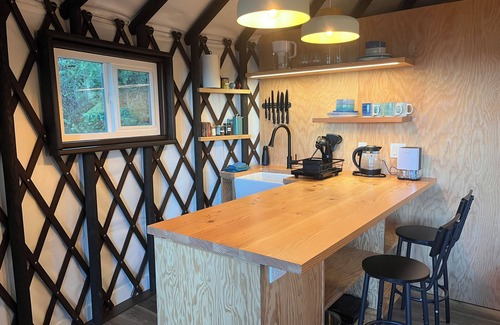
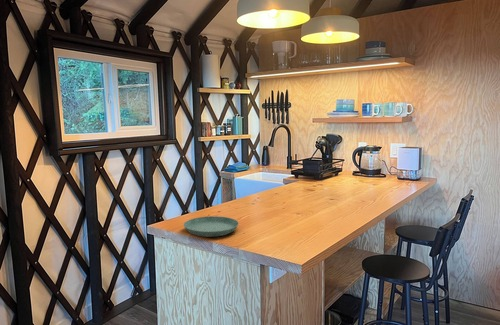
+ saucer [183,215,240,238]
